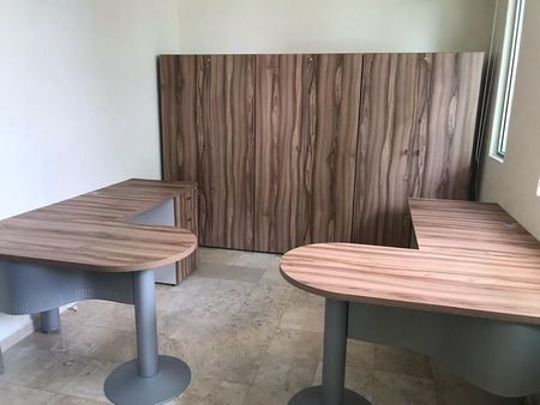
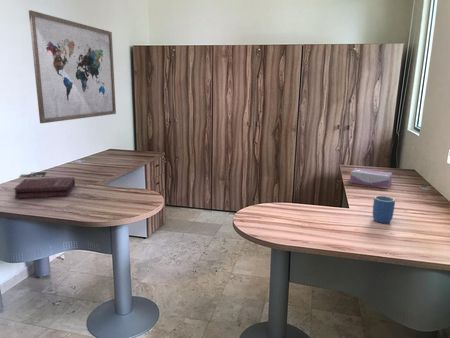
+ wall art [28,9,117,124]
+ book [13,171,76,199]
+ mug [372,195,396,224]
+ tissue box [349,167,394,189]
